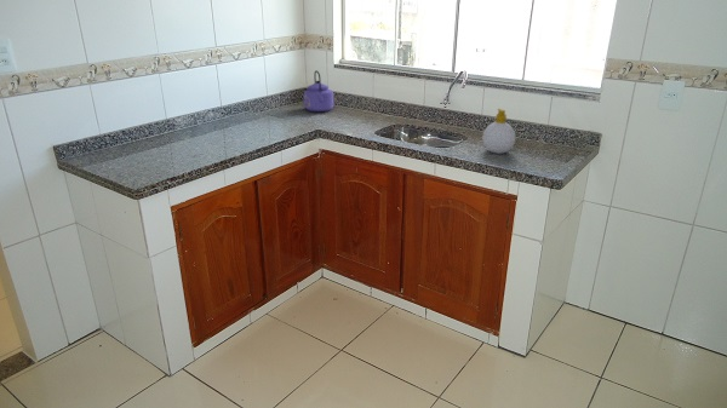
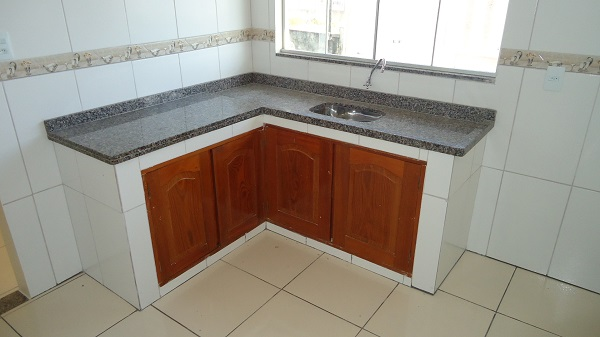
- soap bottle [481,108,516,155]
- kettle [302,70,334,113]
